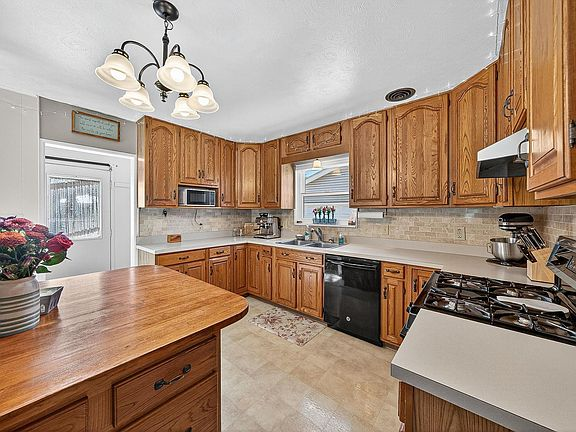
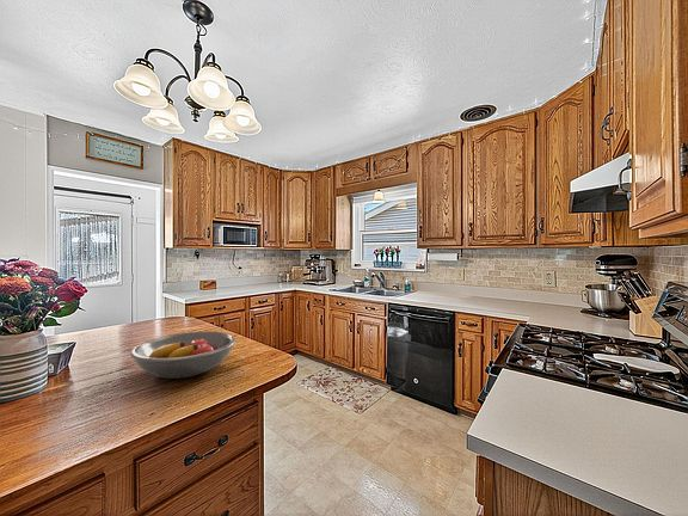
+ fruit bowl [129,330,236,380]
